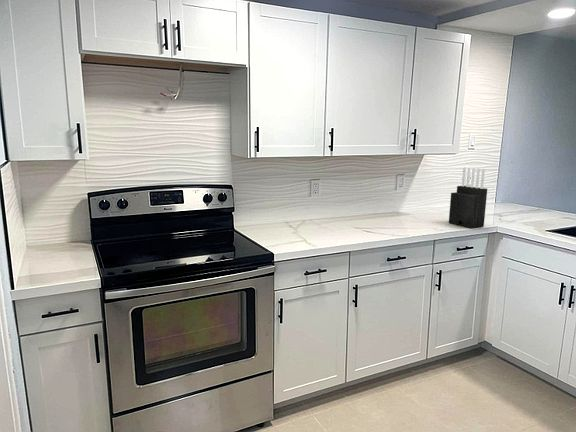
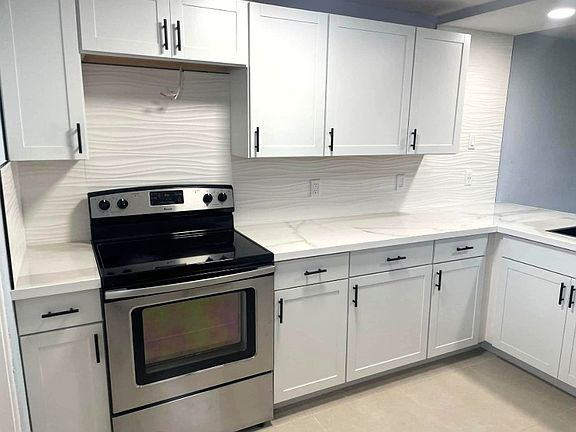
- knife block [448,166,488,229]
